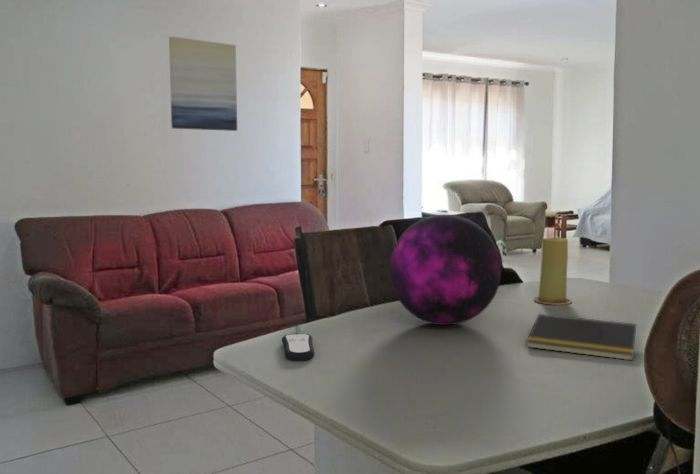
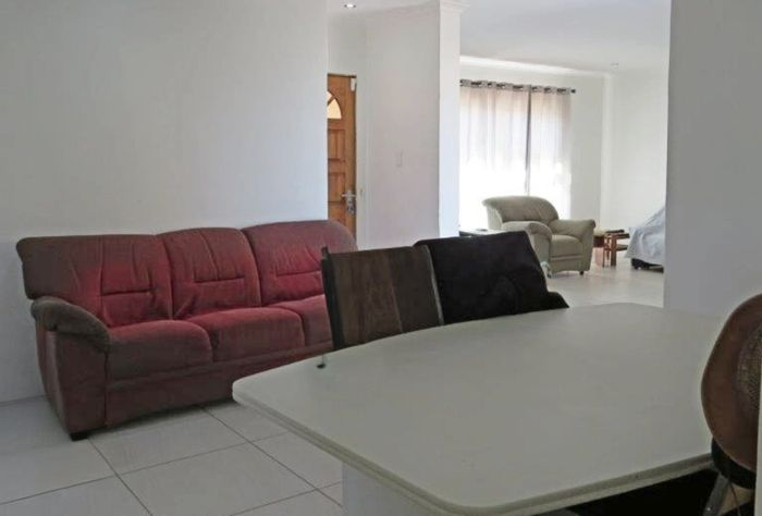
- notepad [525,313,637,362]
- decorative orb [388,213,502,326]
- wall art [168,35,238,132]
- candle [533,237,573,306]
- remote control [281,333,315,362]
